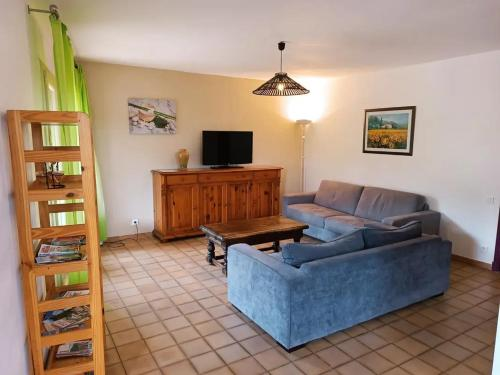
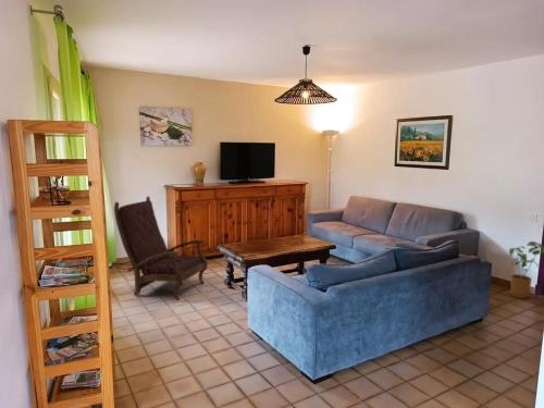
+ armchair [113,195,209,301]
+ house plant [508,240,544,299]
